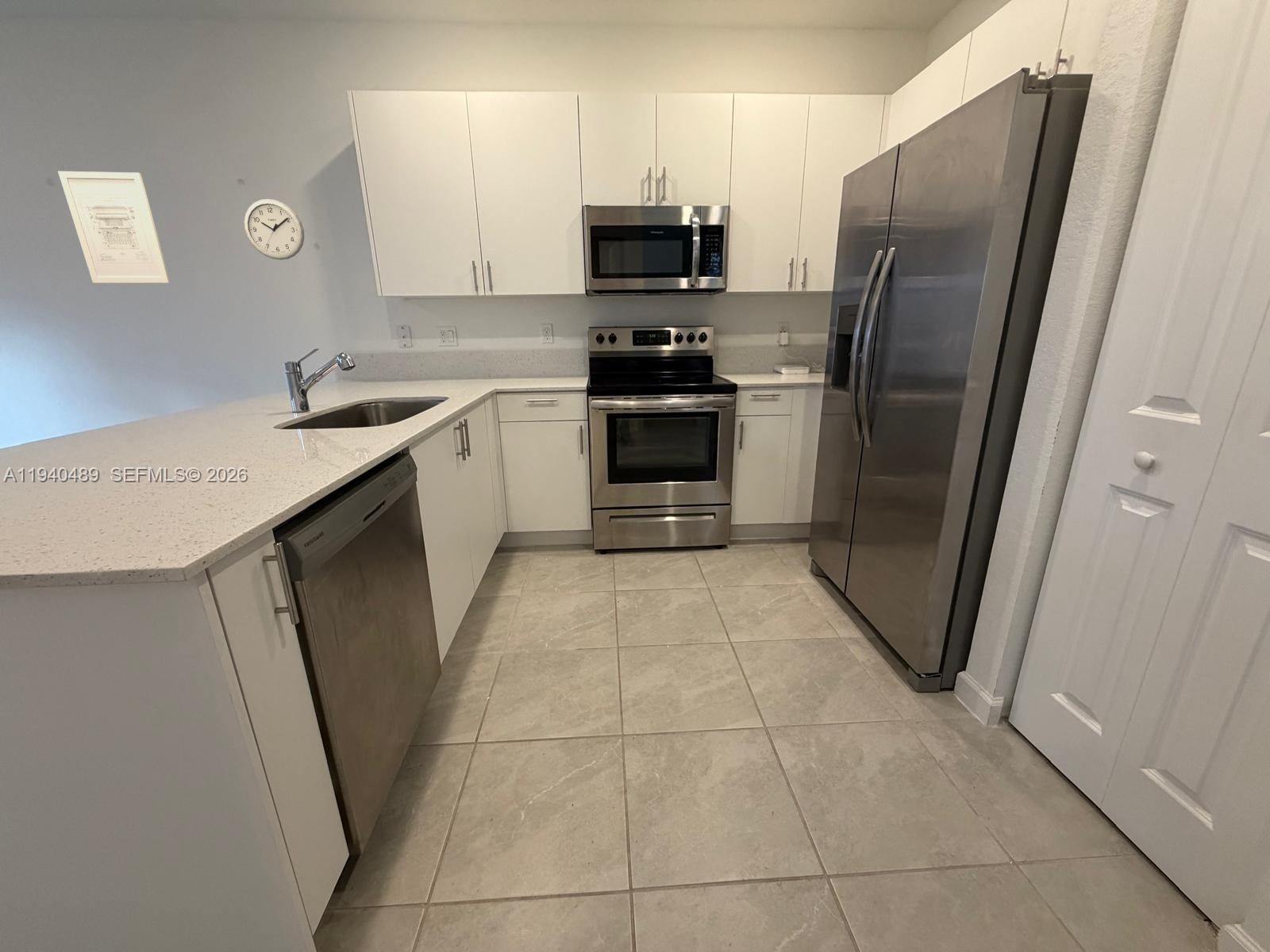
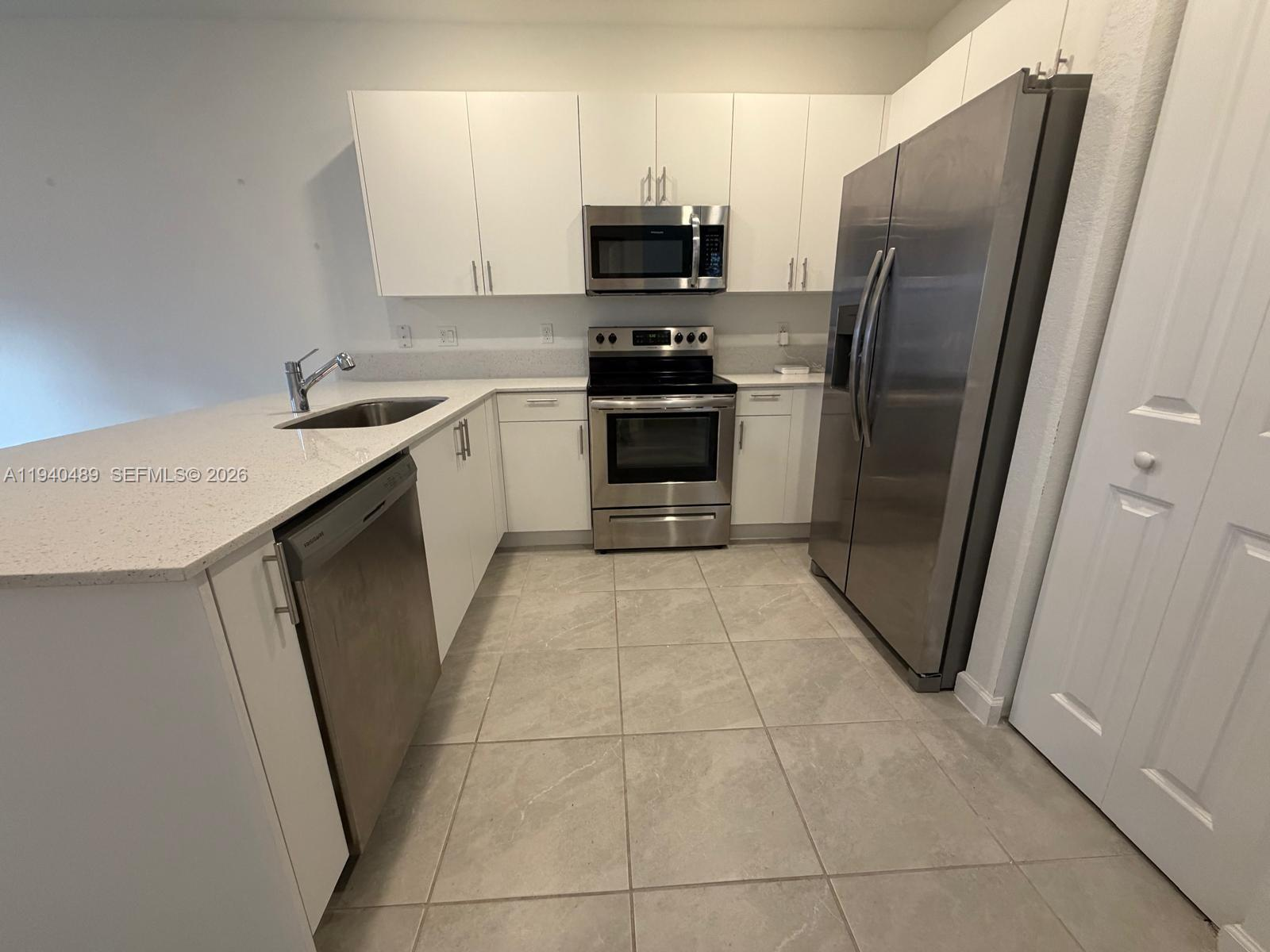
- wall art [57,171,171,284]
- wall clock [244,198,305,261]
